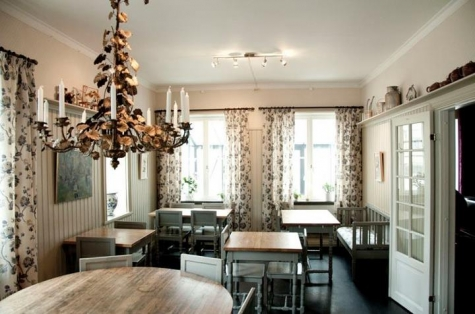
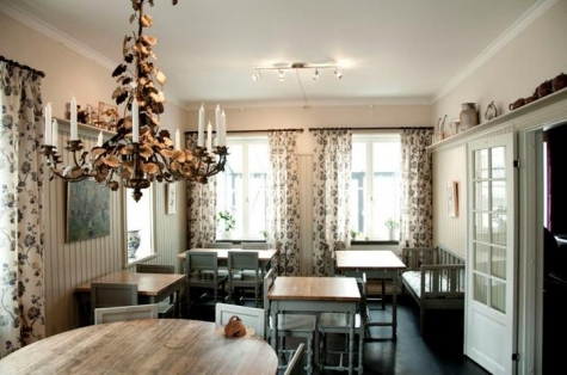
+ teapot [212,314,257,342]
